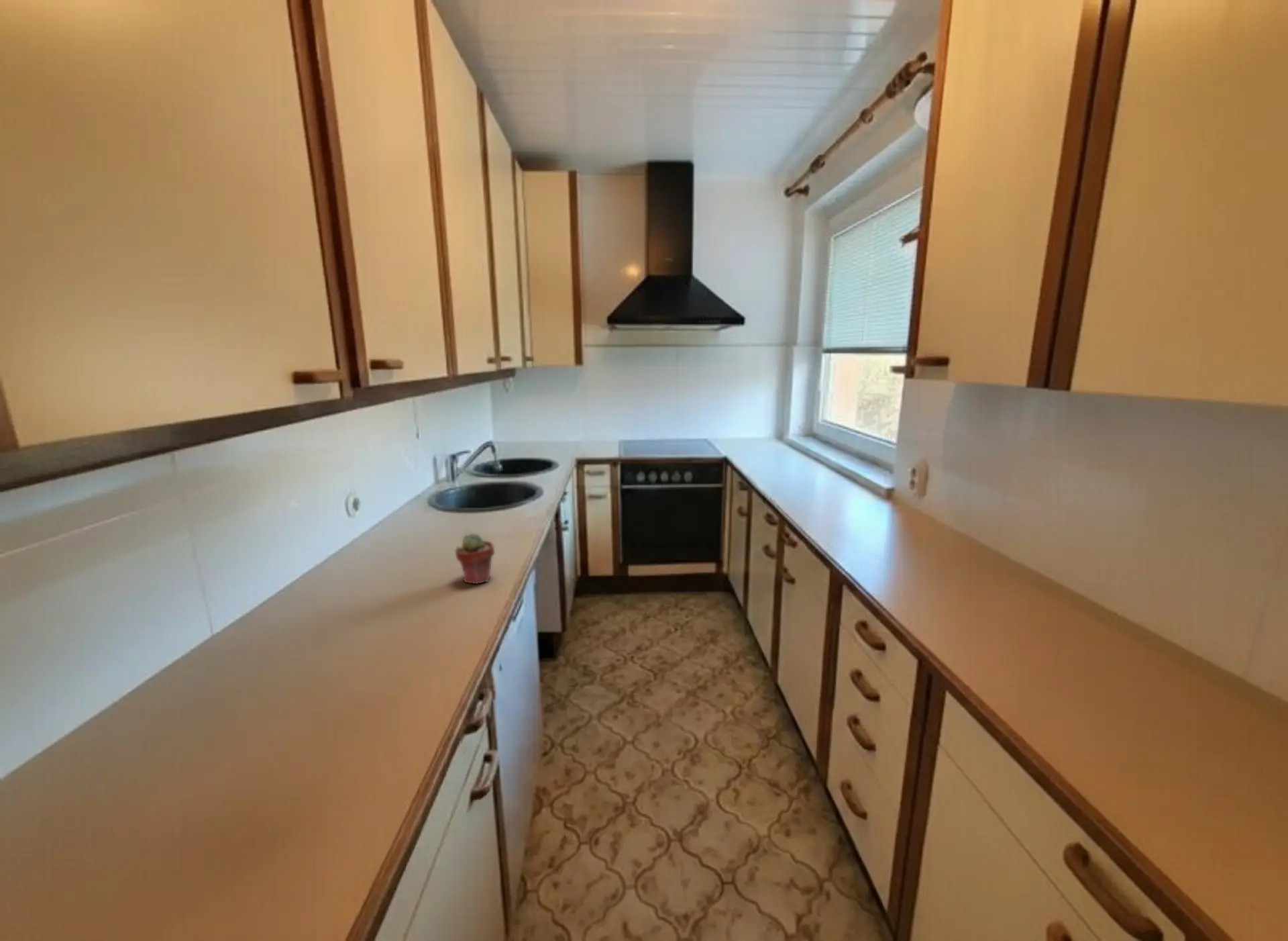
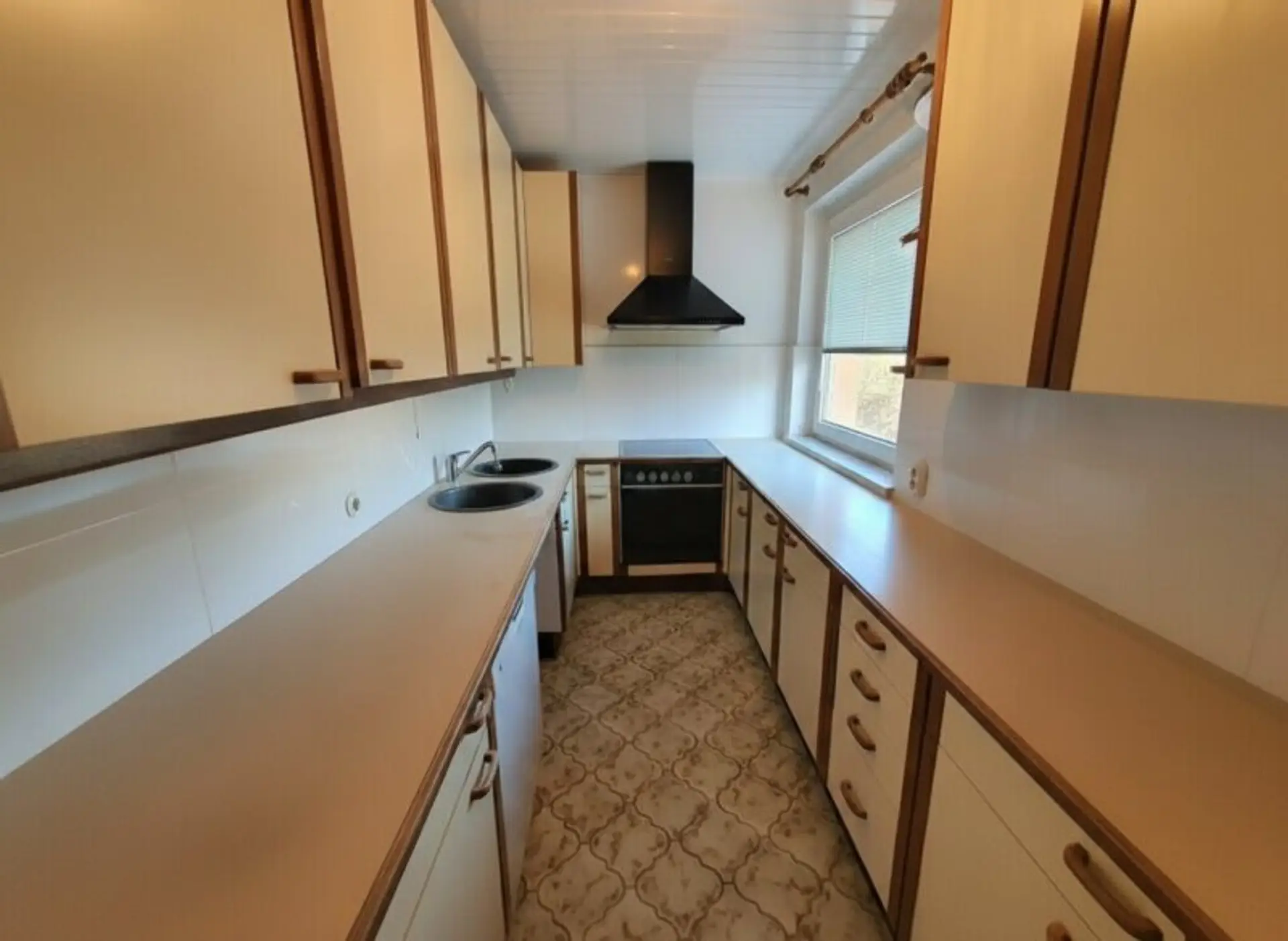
- potted succulent [455,532,495,585]
